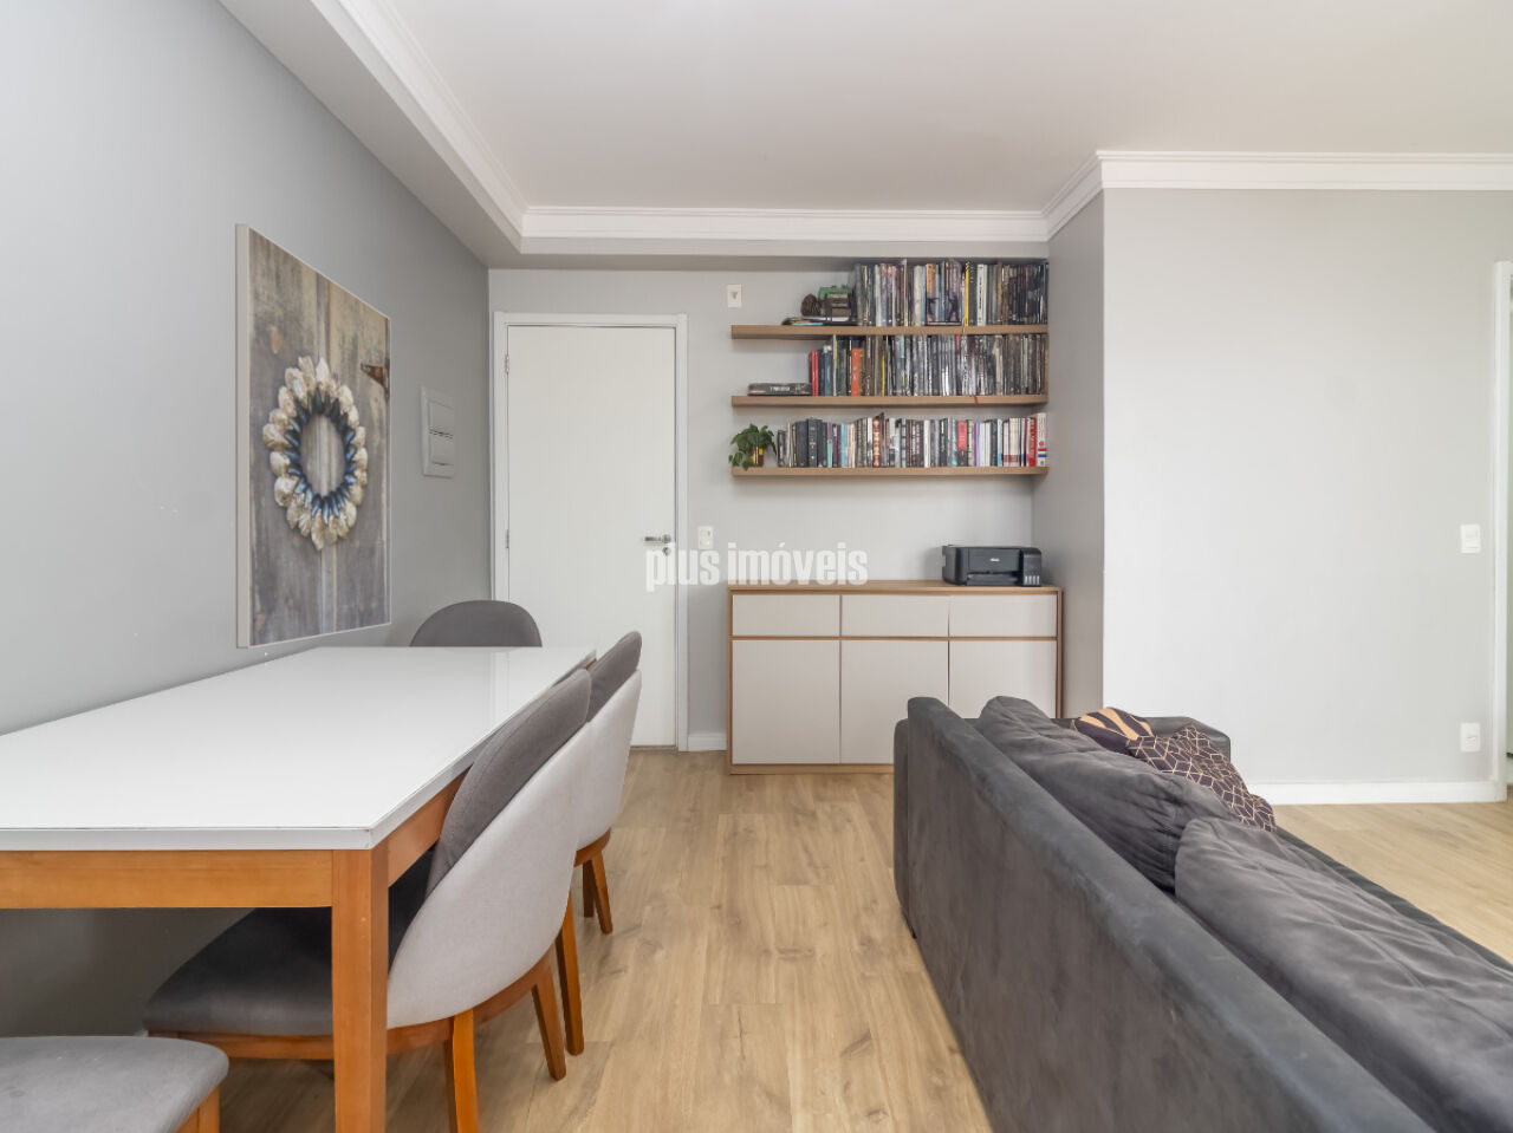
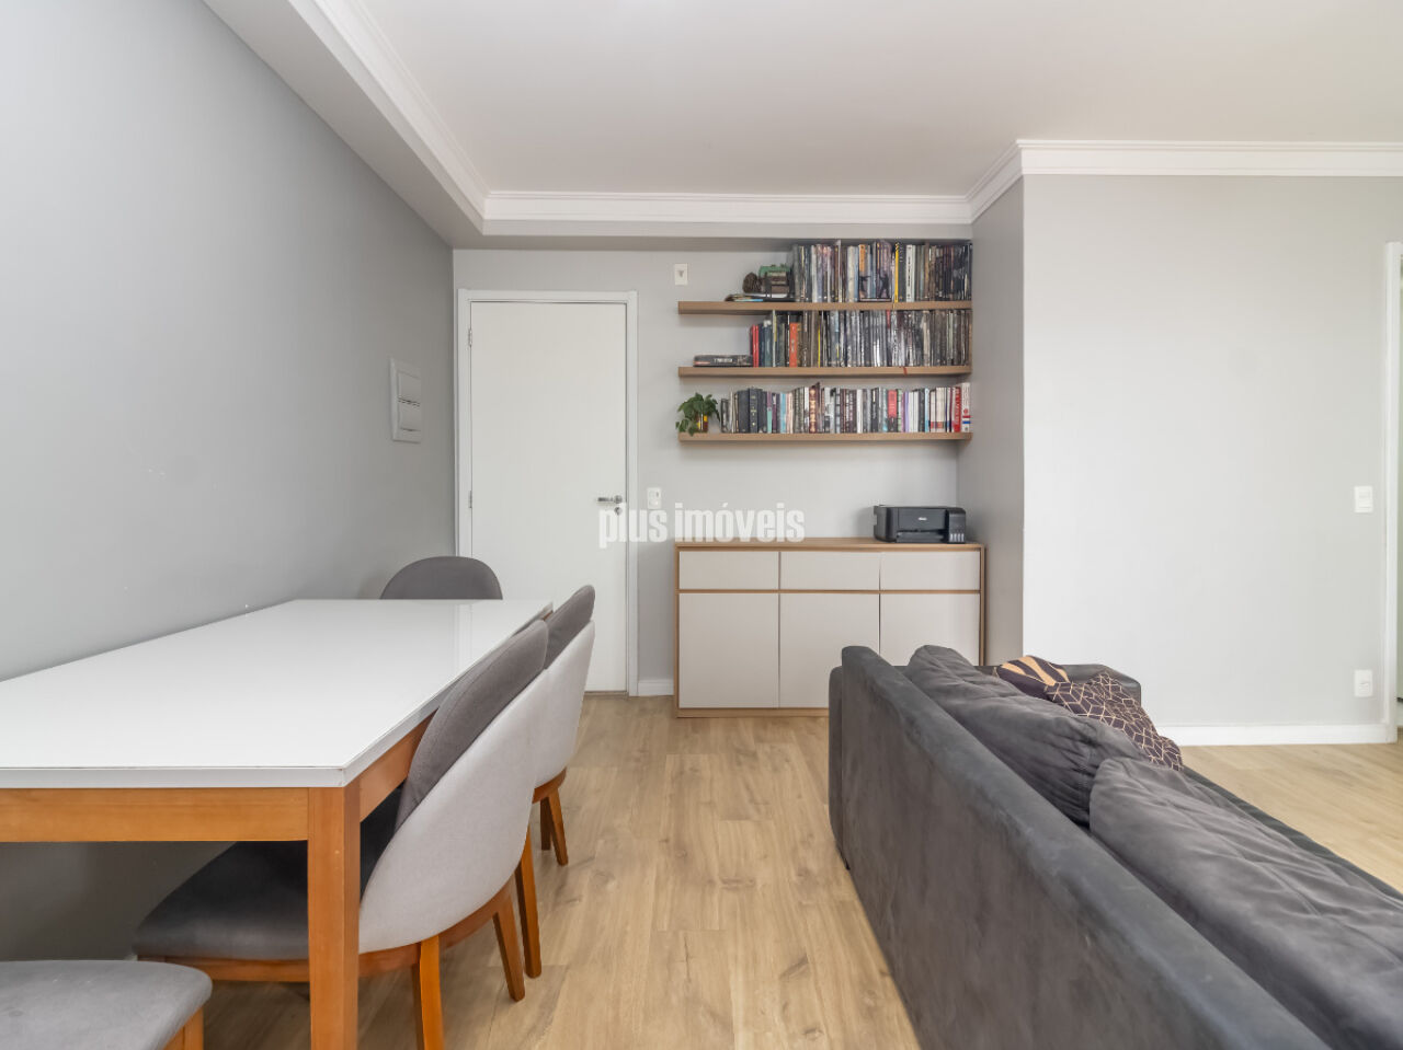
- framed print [235,224,393,650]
